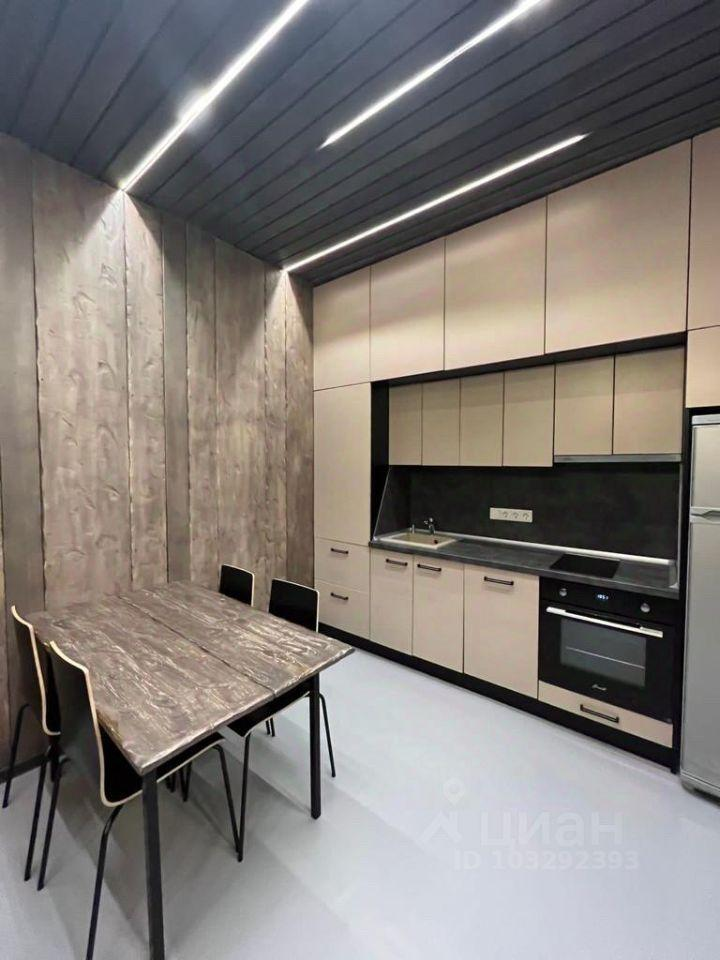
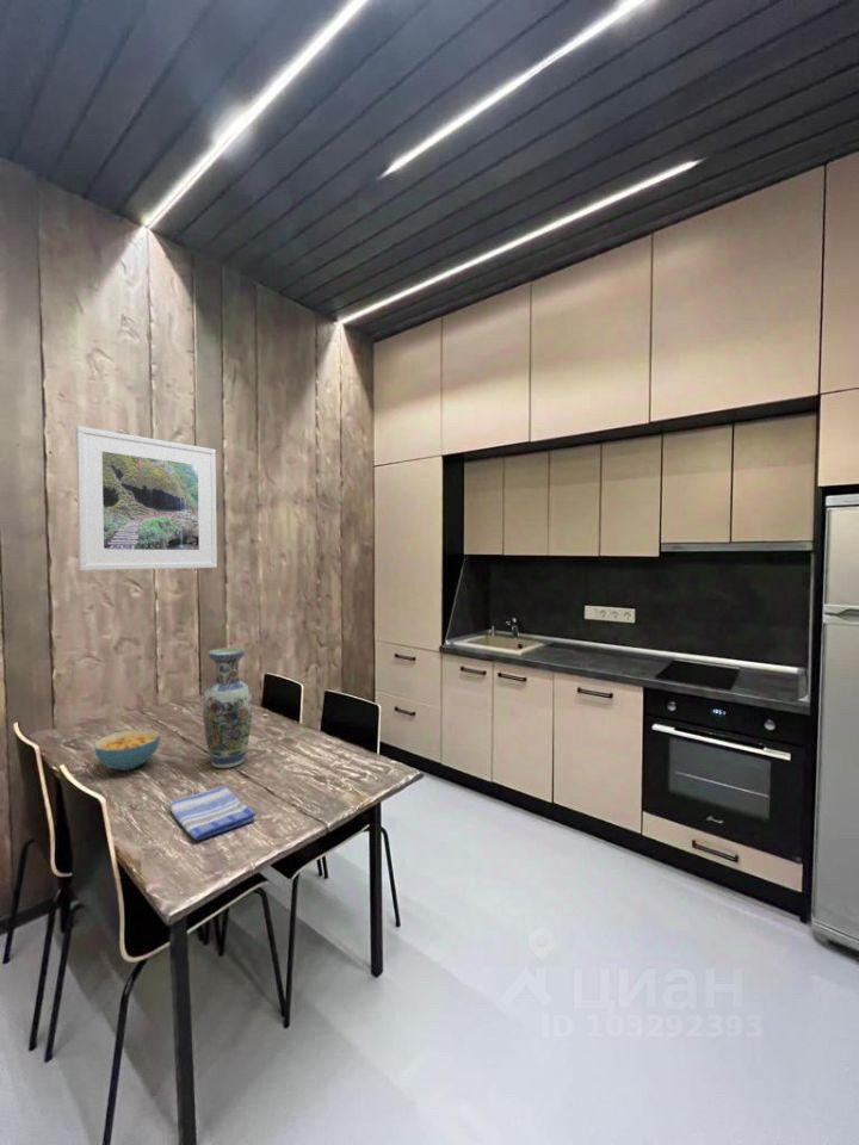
+ dish towel [168,785,257,841]
+ vase [202,646,253,769]
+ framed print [75,425,218,571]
+ cereal bowl [93,729,161,772]
